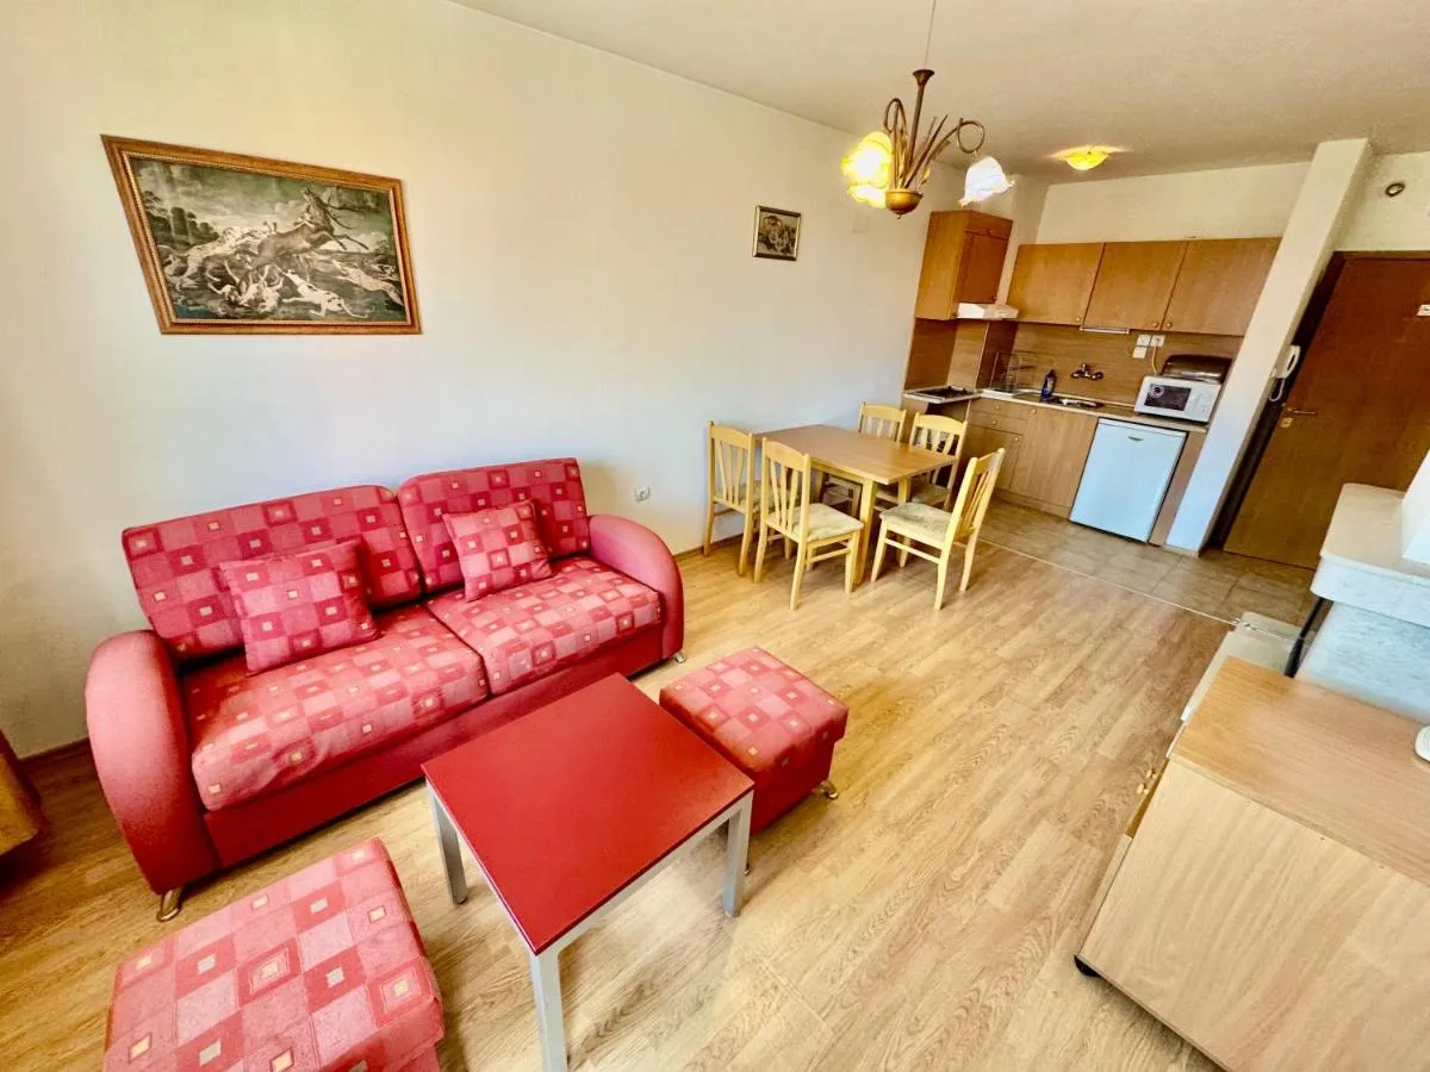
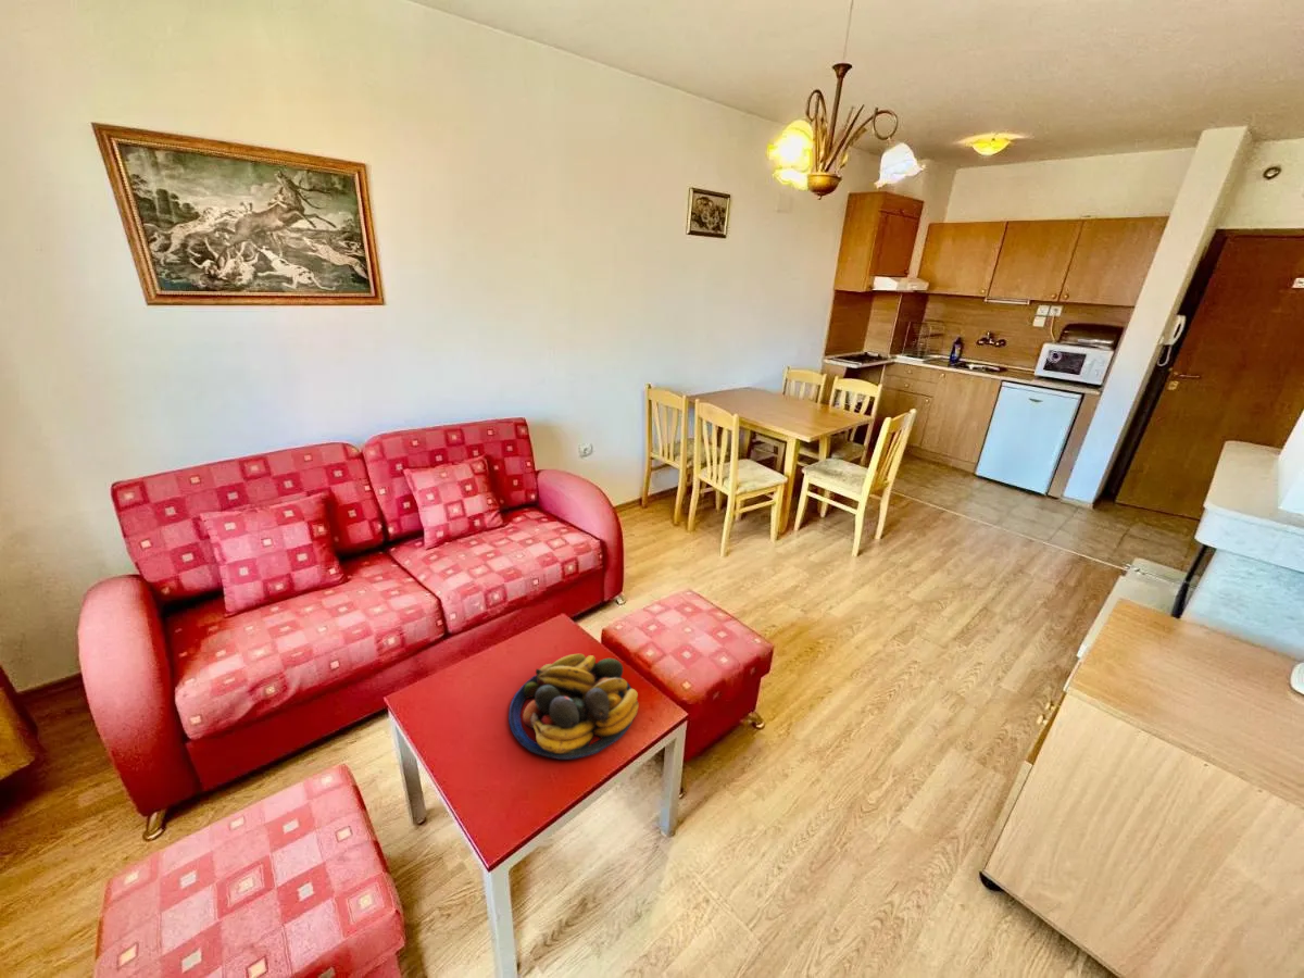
+ fruit bowl [507,653,640,761]
